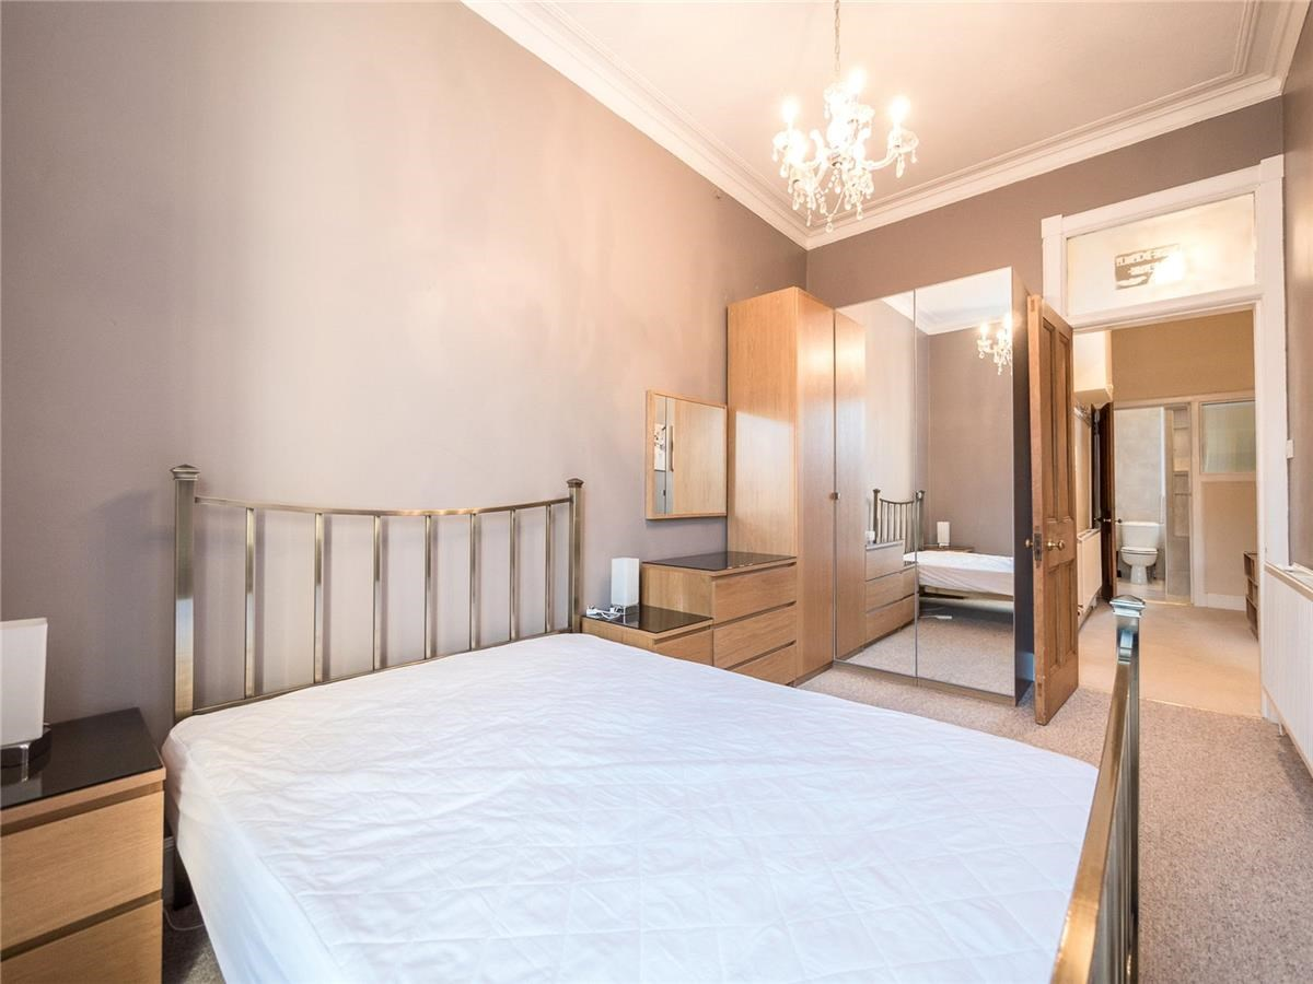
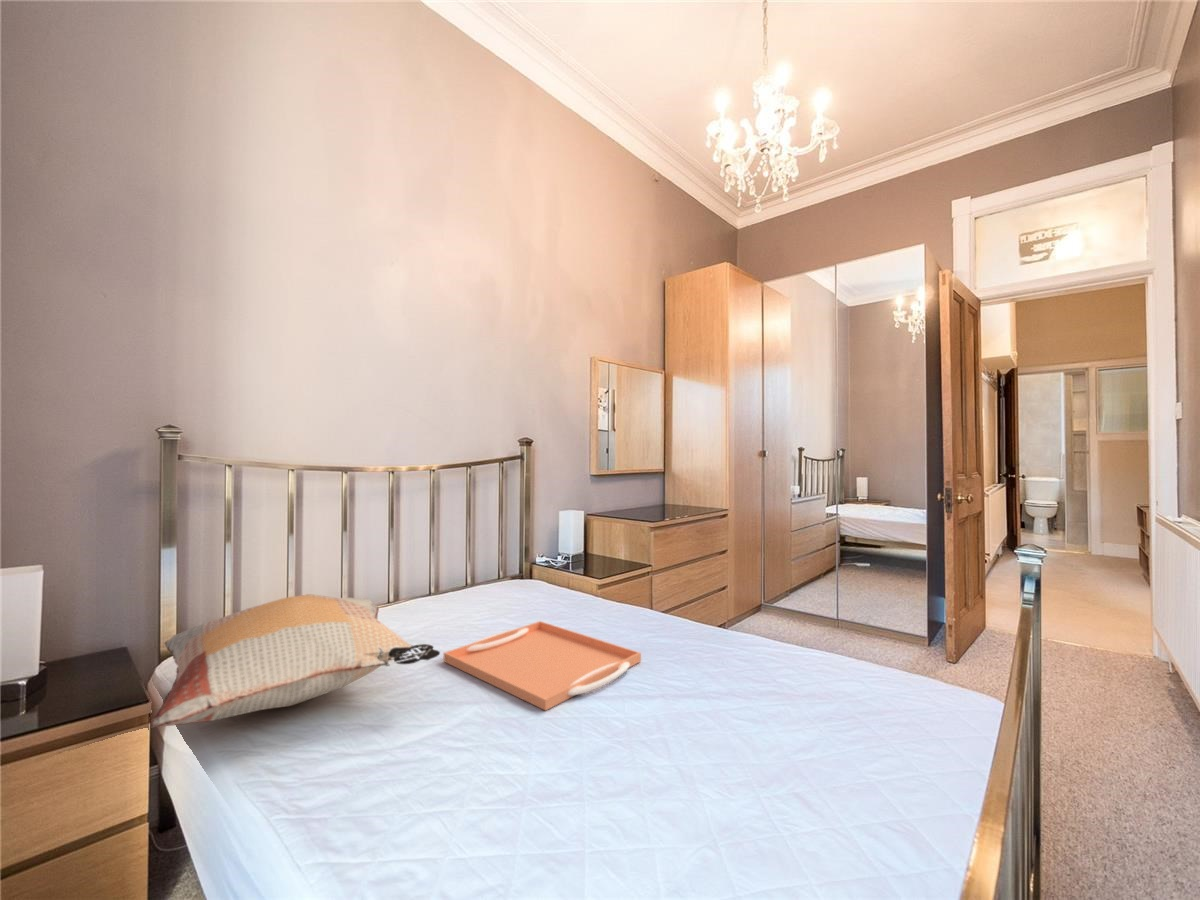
+ serving tray [442,620,642,712]
+ decorative pillow [149,593,441,728]
